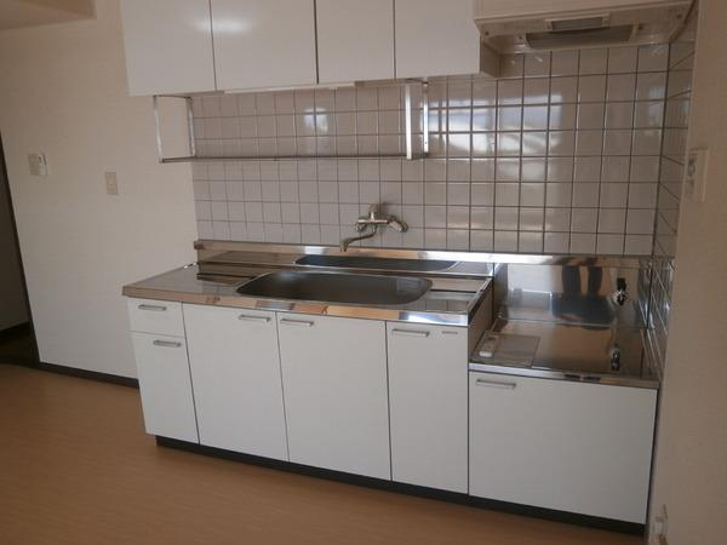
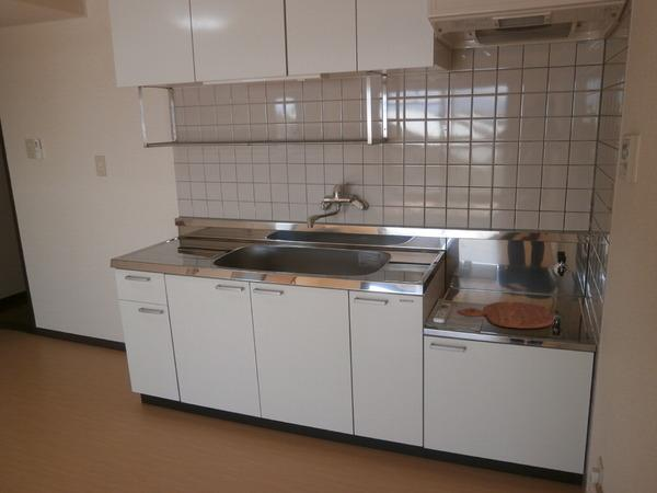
+ cutting board [457,301,555,330]
